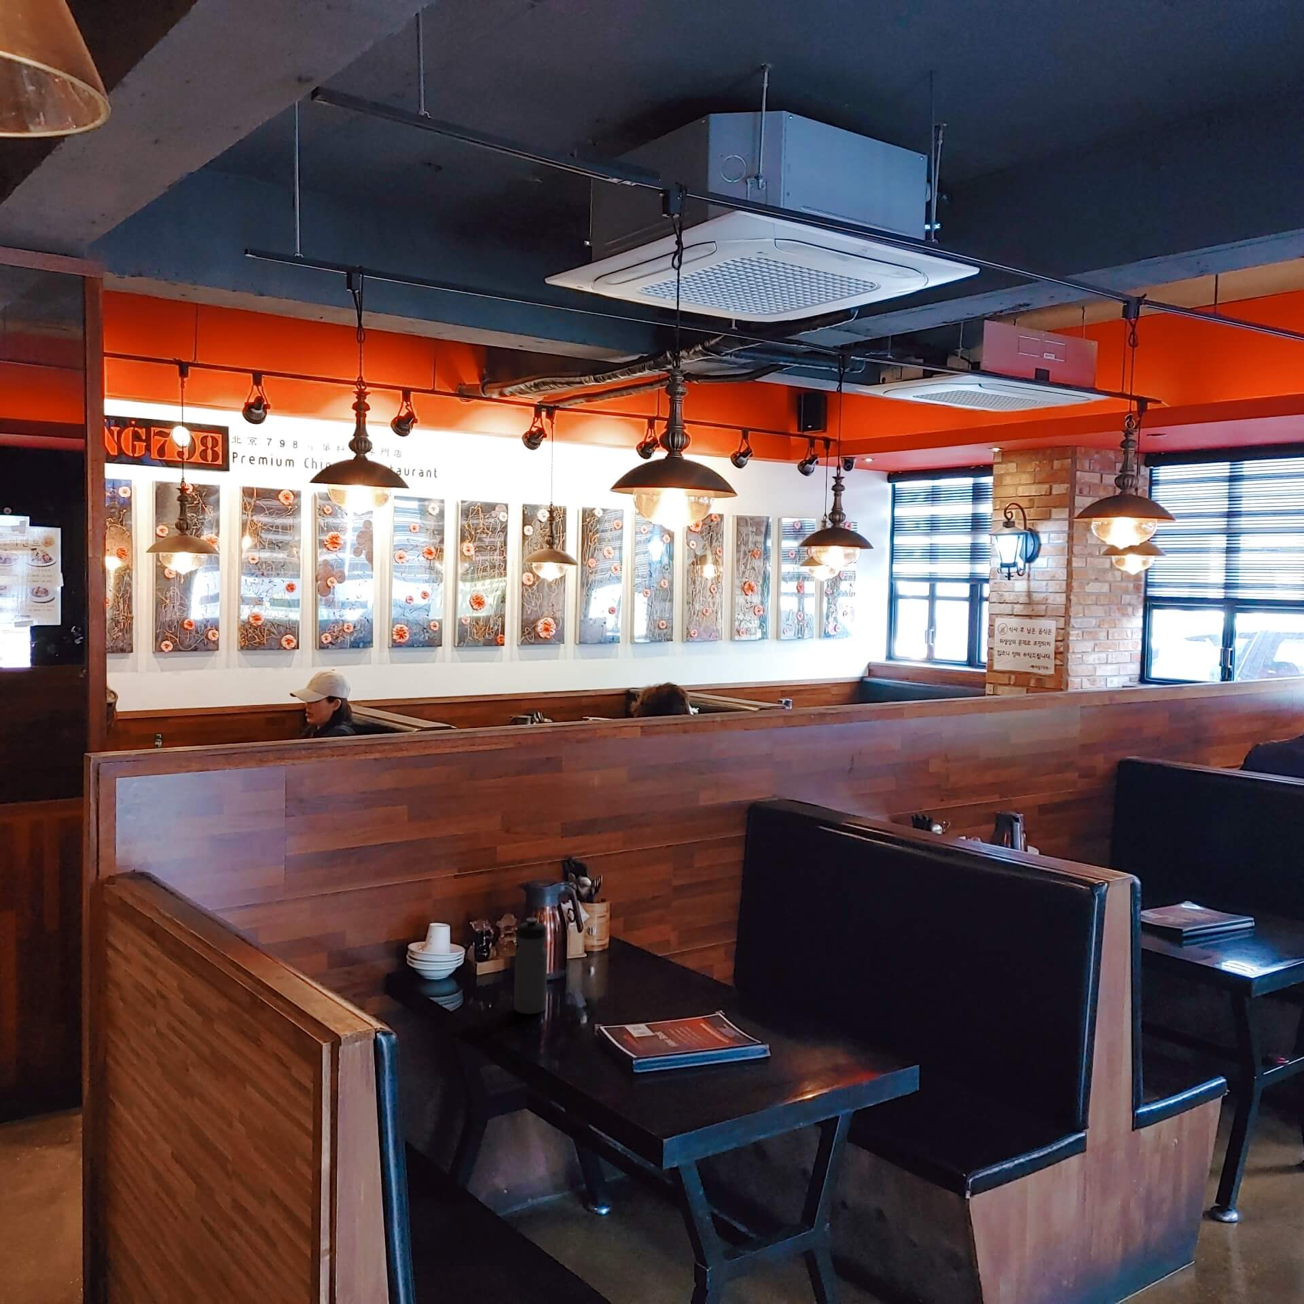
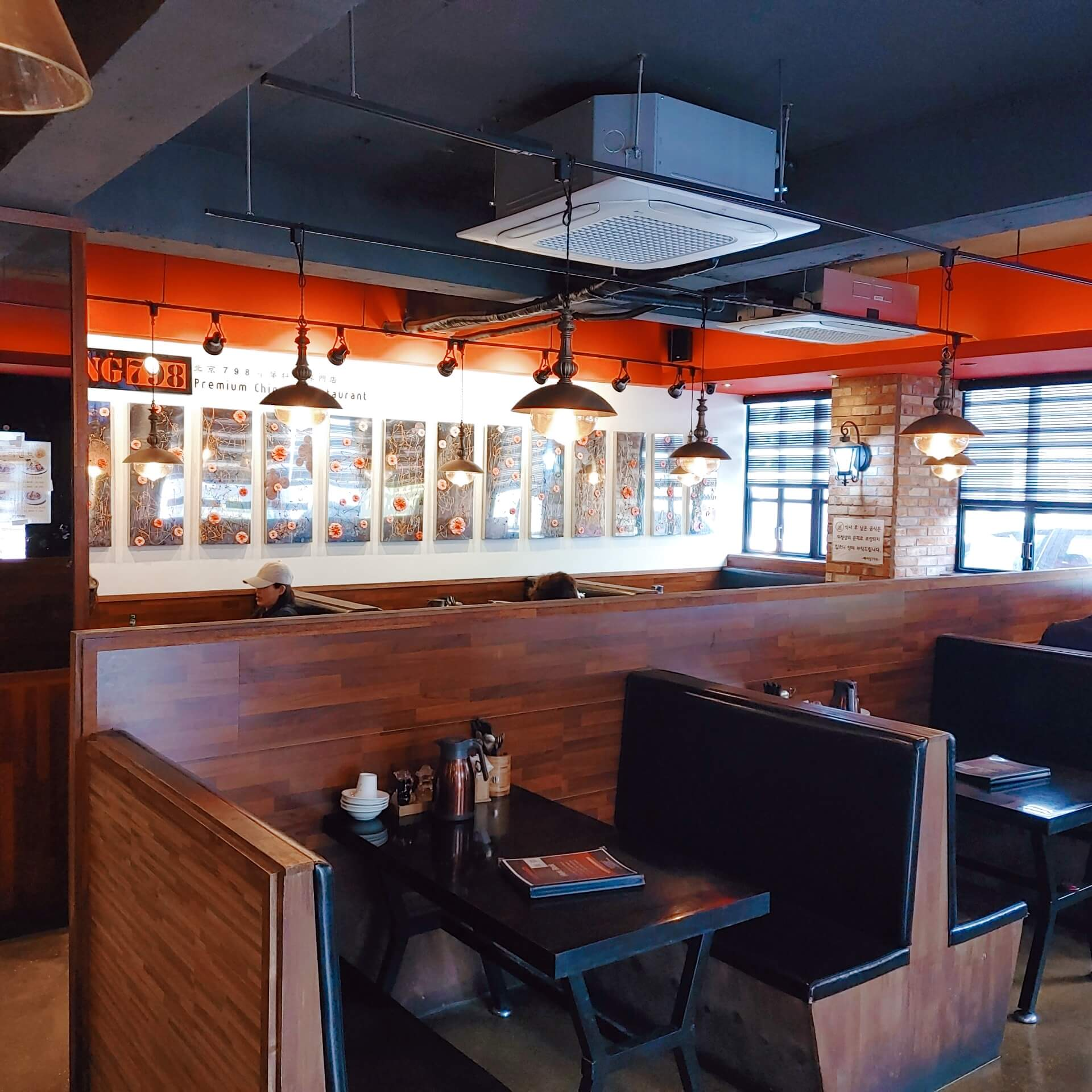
- water bottle [513,917,548,1015]
